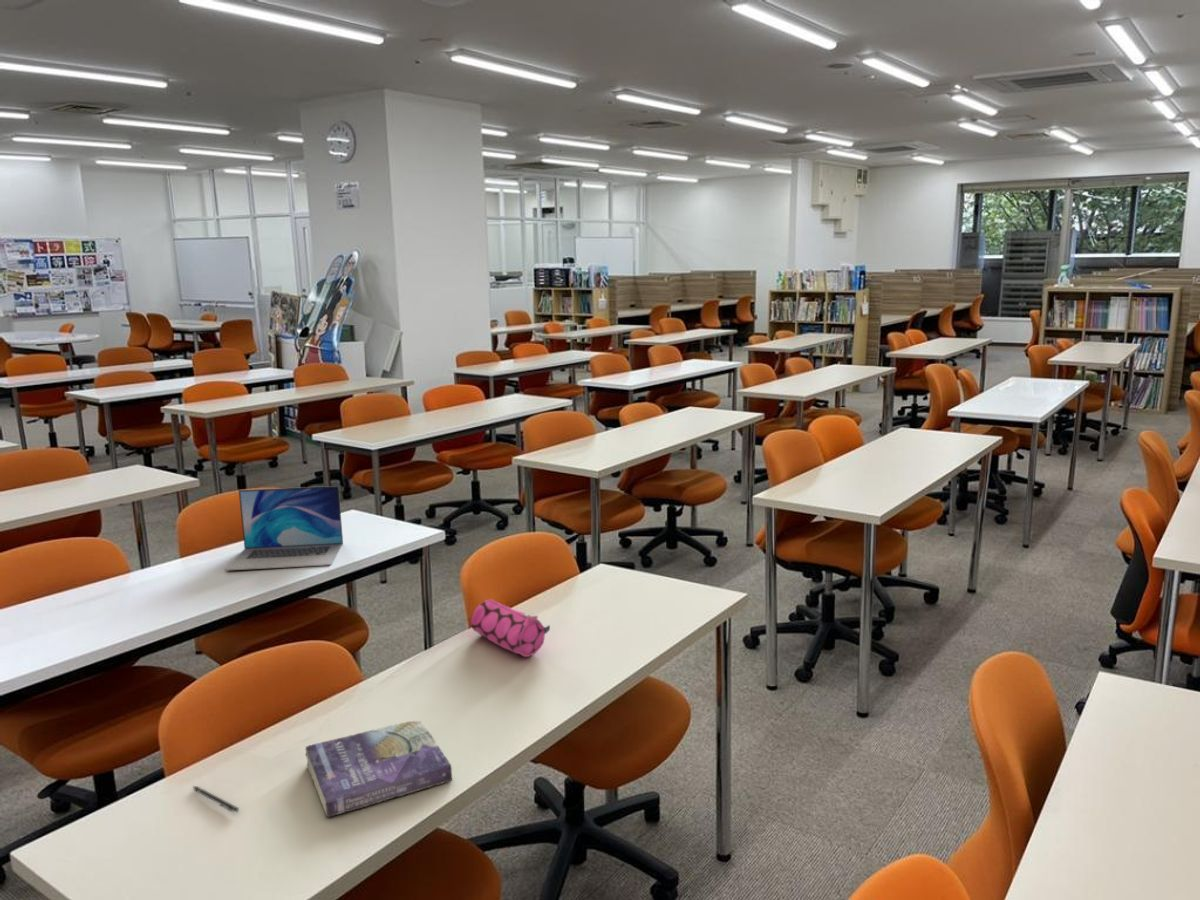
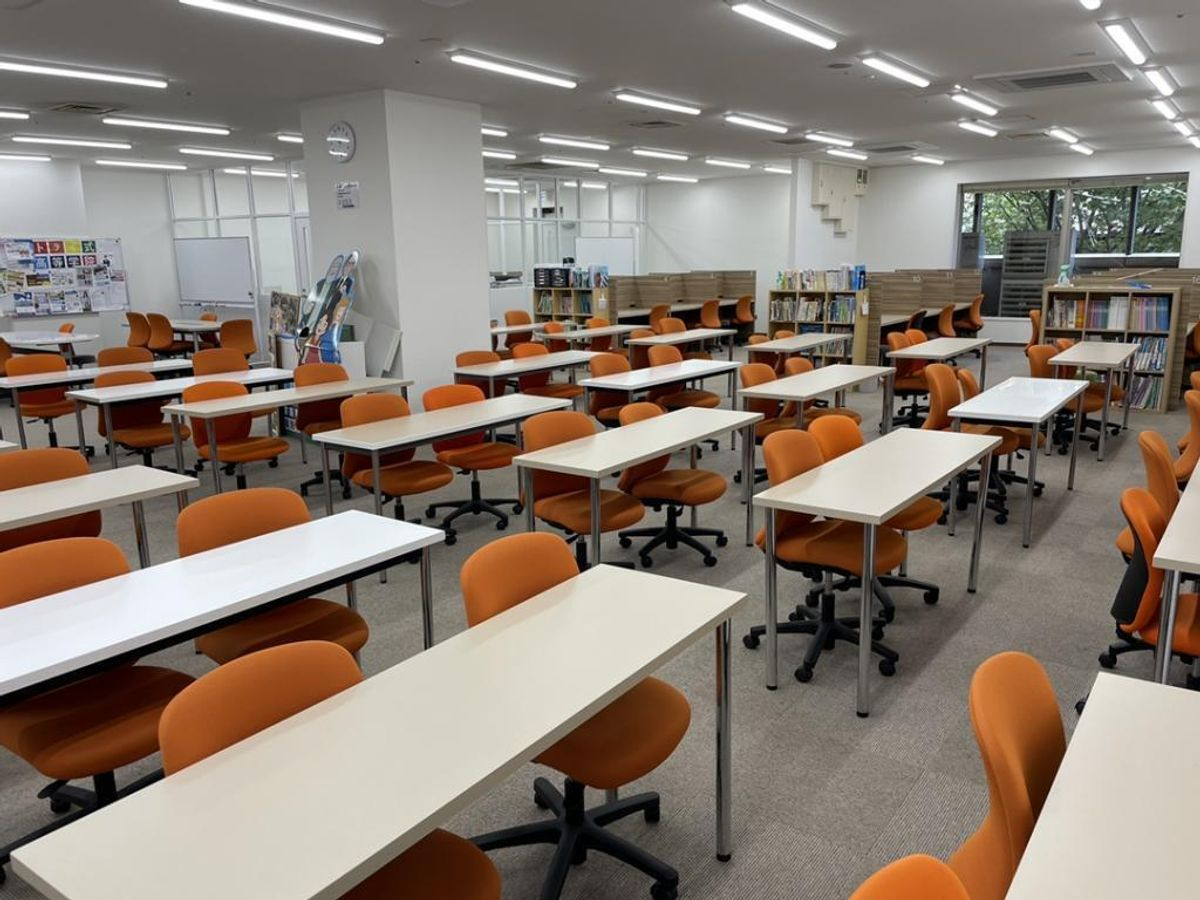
- pen [192,785,240,813]
- book [304,720,453,818]
- laptop [223,485,344,572]
- pencil case [470,598,551,658]
